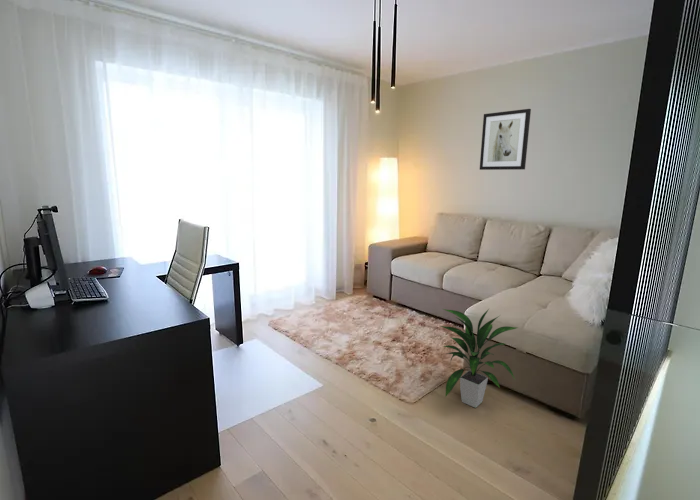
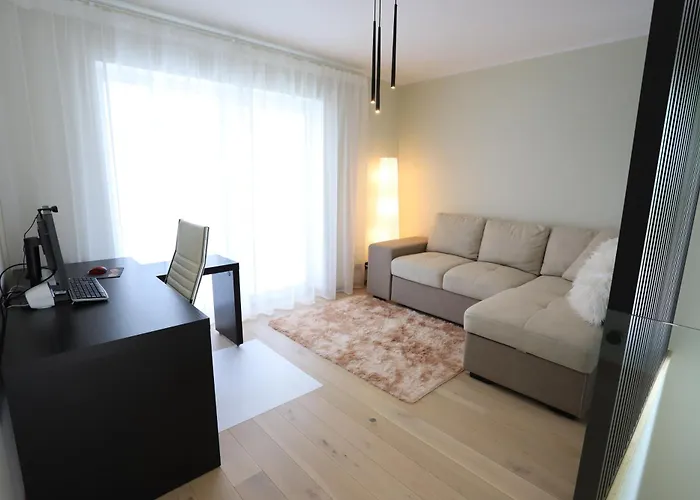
- indoor plant [440,308,519,409]
- wall art [479,108,532,171]
